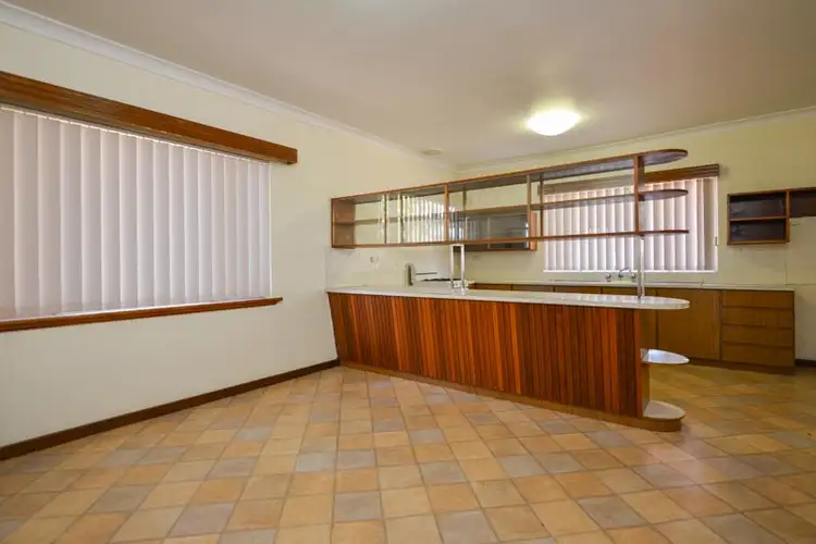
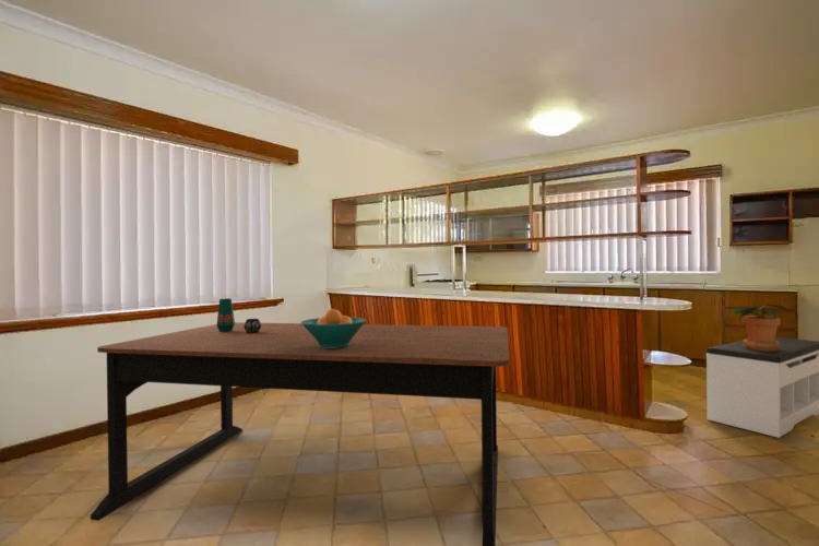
+ potted plant [729,302,788,351]
+ vase [216,297,262,333]
+ fruit bowl [299,308,367,348]
+ dining table [90,321,510,546]
+ bench [705,336,819,439]
